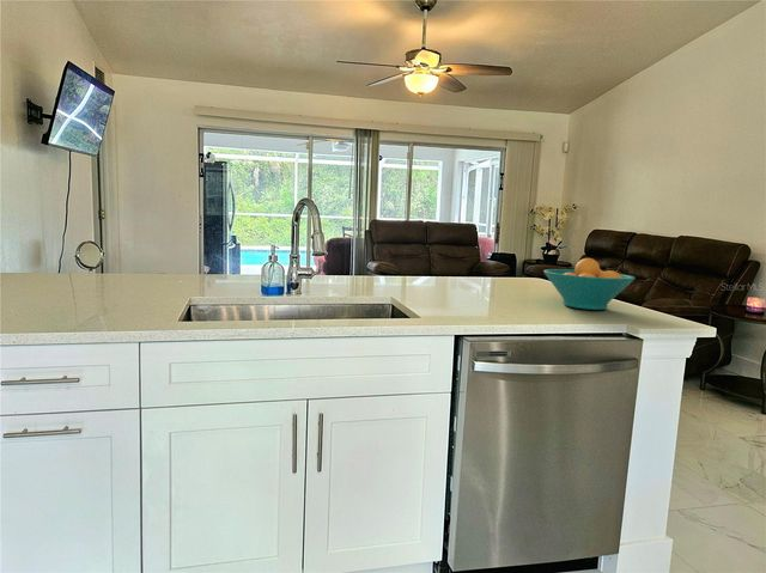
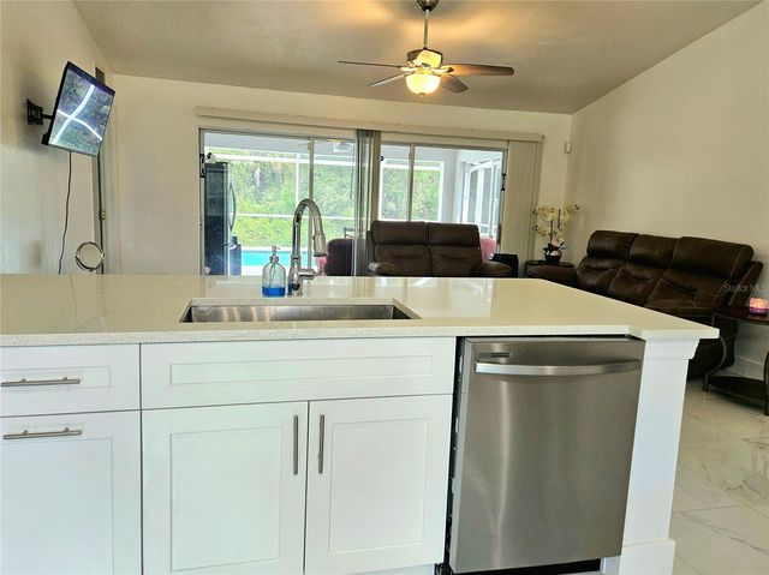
- fruit bowl [542,257,637,311]
